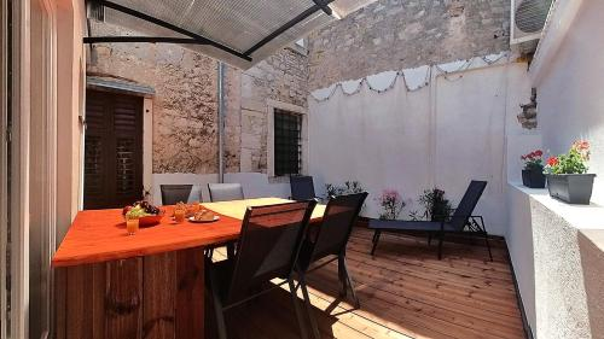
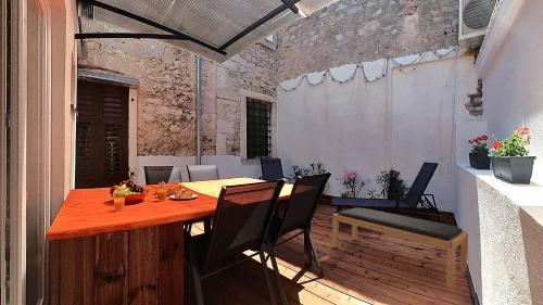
+ bench [331,206,469,290]
